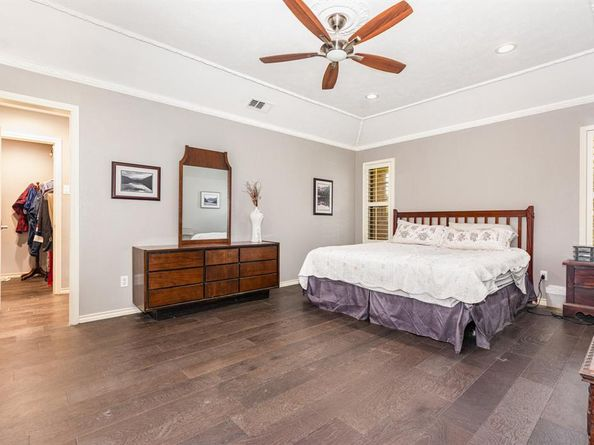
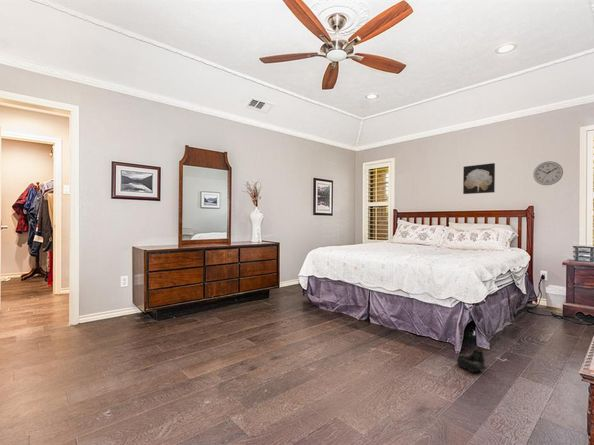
+ wall clock [532,160,564,186]
+ boots [456,347,488,373]
+ wall art [462,162,496,195]
